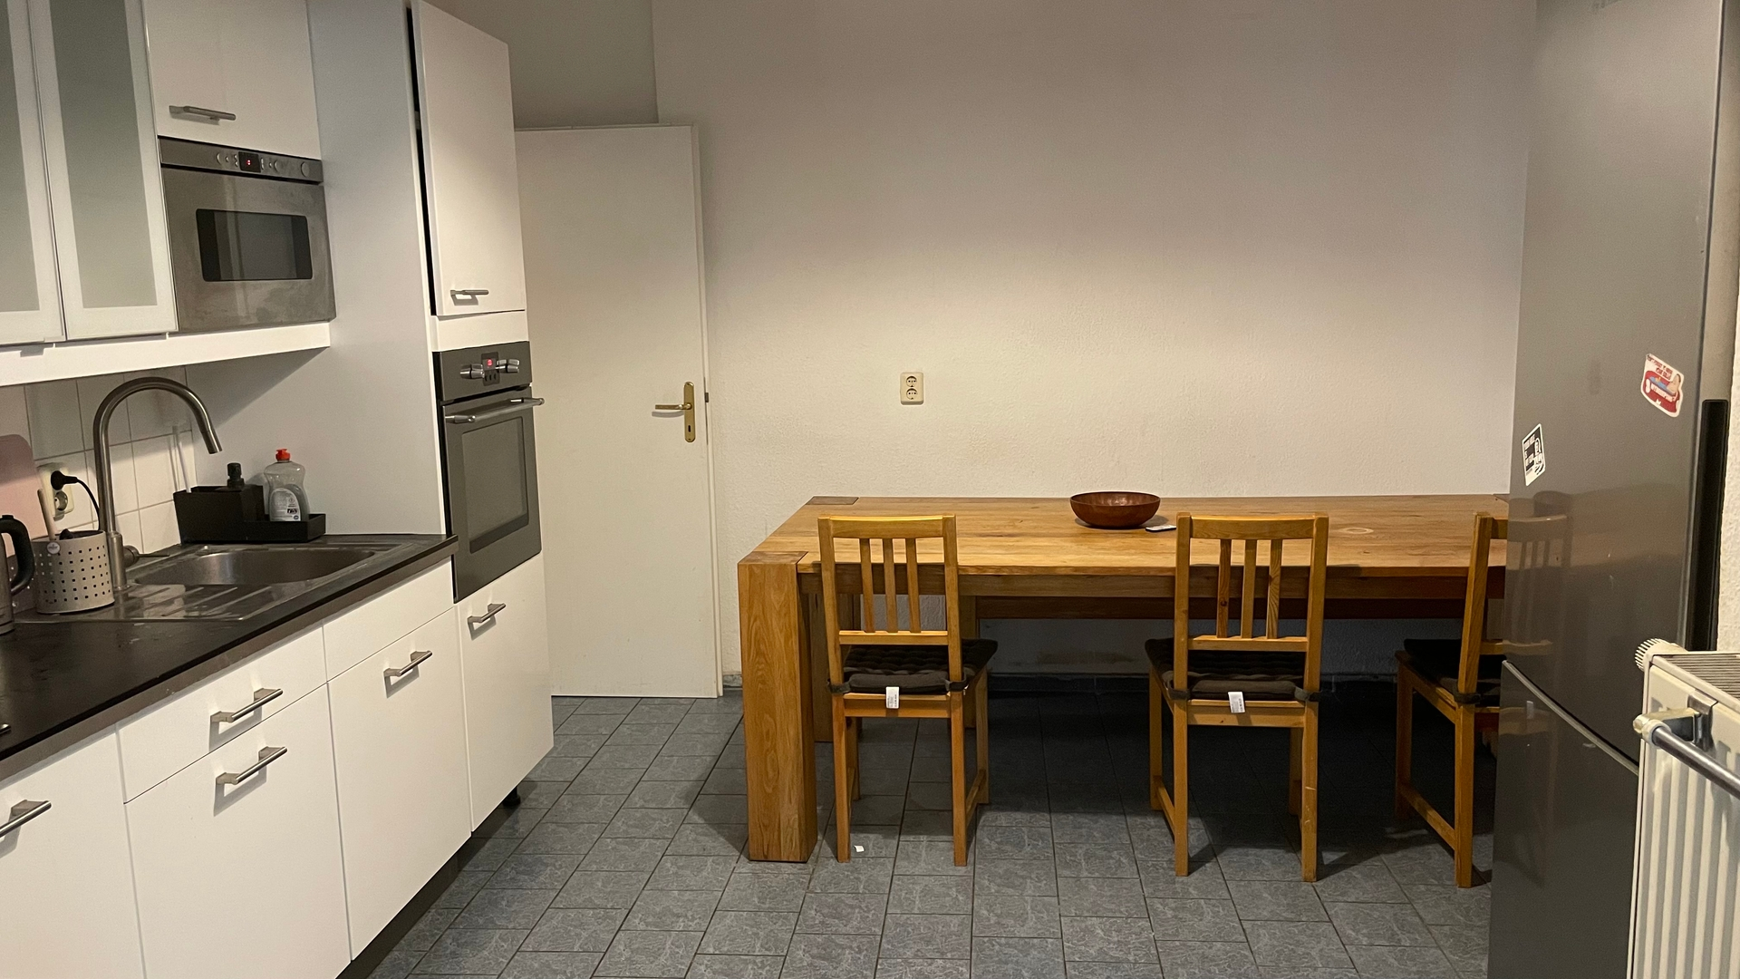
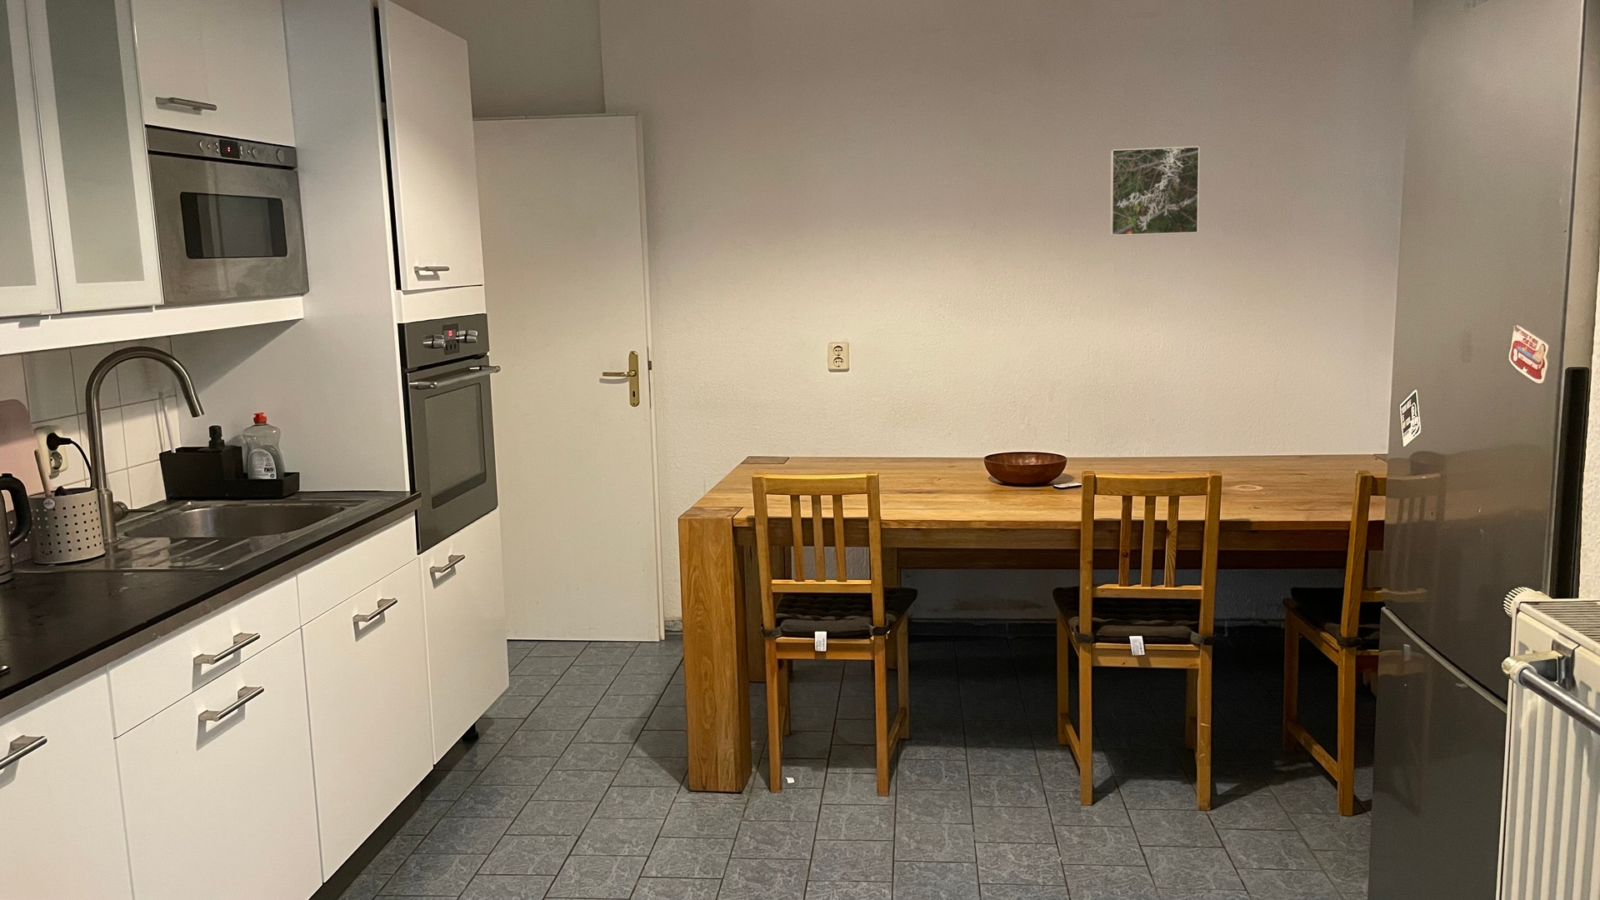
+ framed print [1109,145,1201,236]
